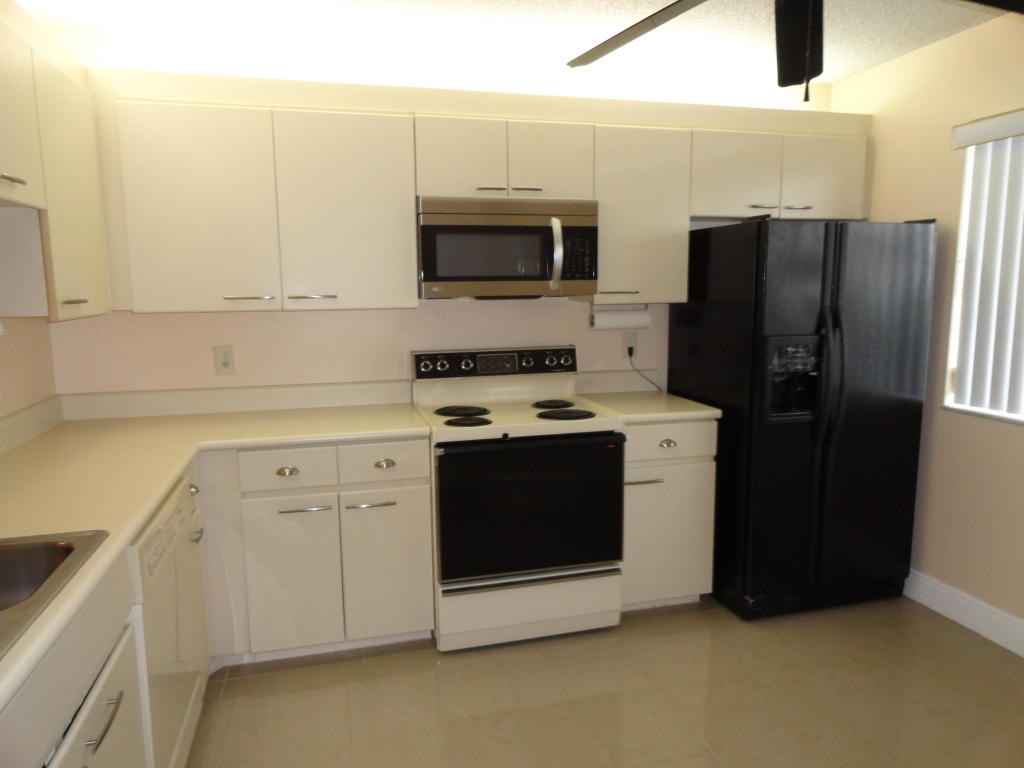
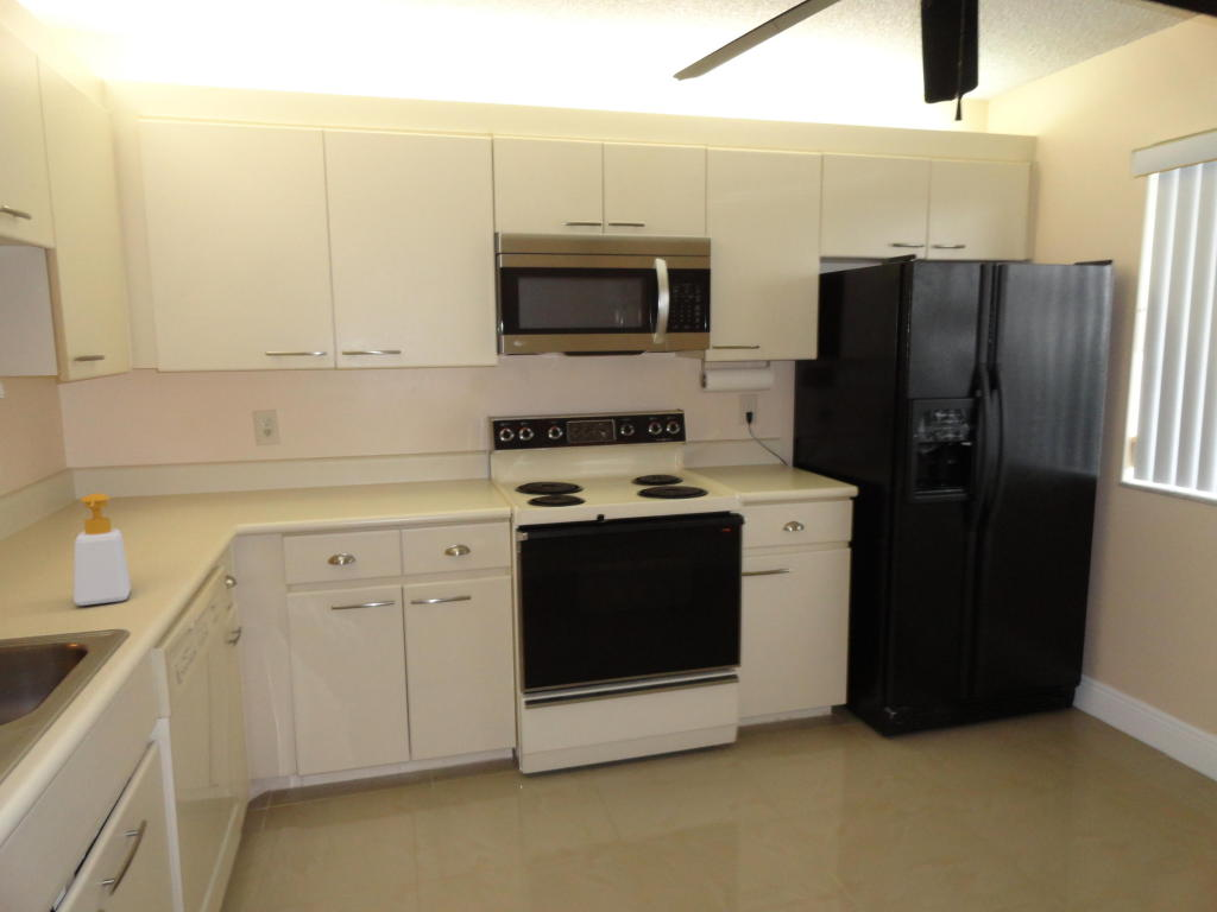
+ soap bottle [72,492,132,607]
